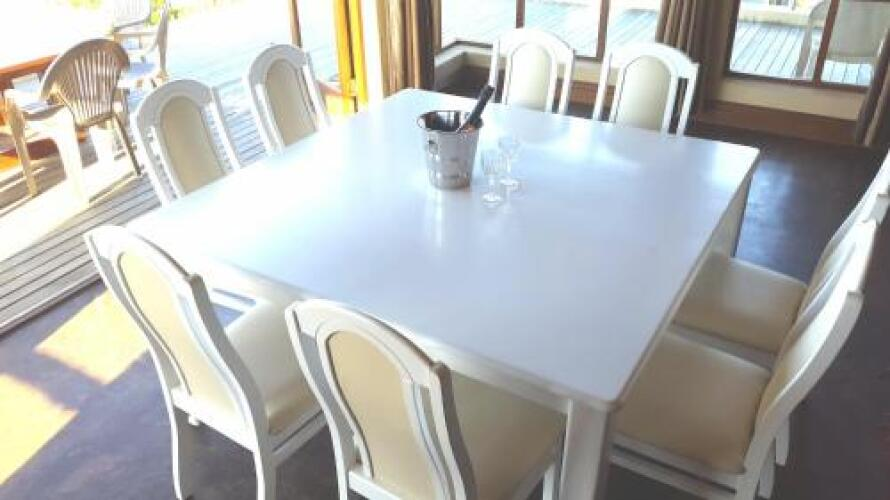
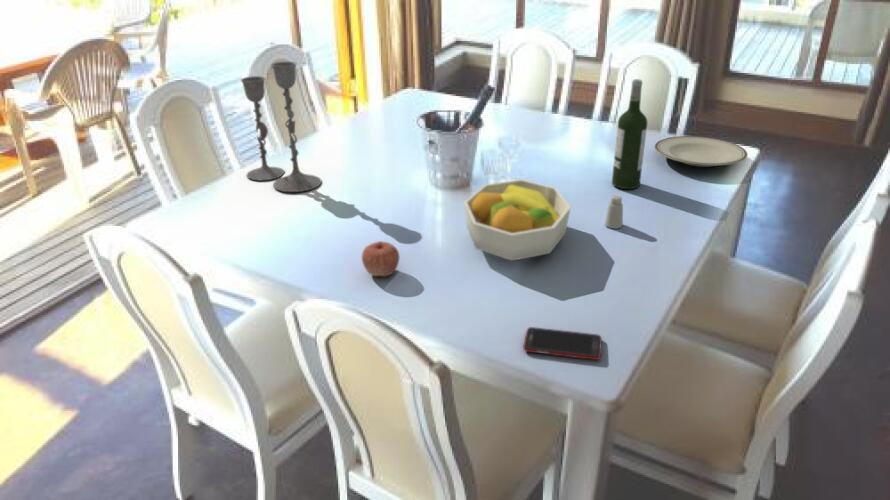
+ wine bottle [611,78,648,190]
+ apple [361,240,400,278]
+ saltshaker [604,194,624,230]
+ fruit bowl [463,178,572,262]
+ plate [654,135,749,168]
+ cell phone [522,326,603,361]
+ candlestick [240,60,322,193]
